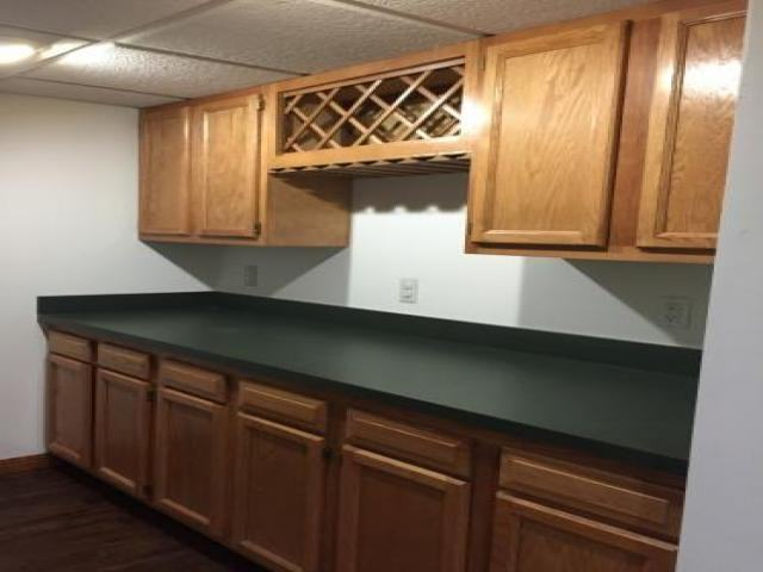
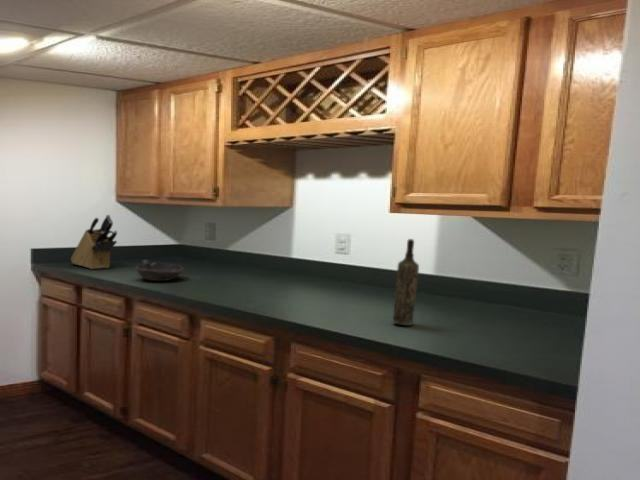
+ bottle [392,238,420,326]
+ knife block [70,214,118,270]
+ bowl [135,259,184,282]
